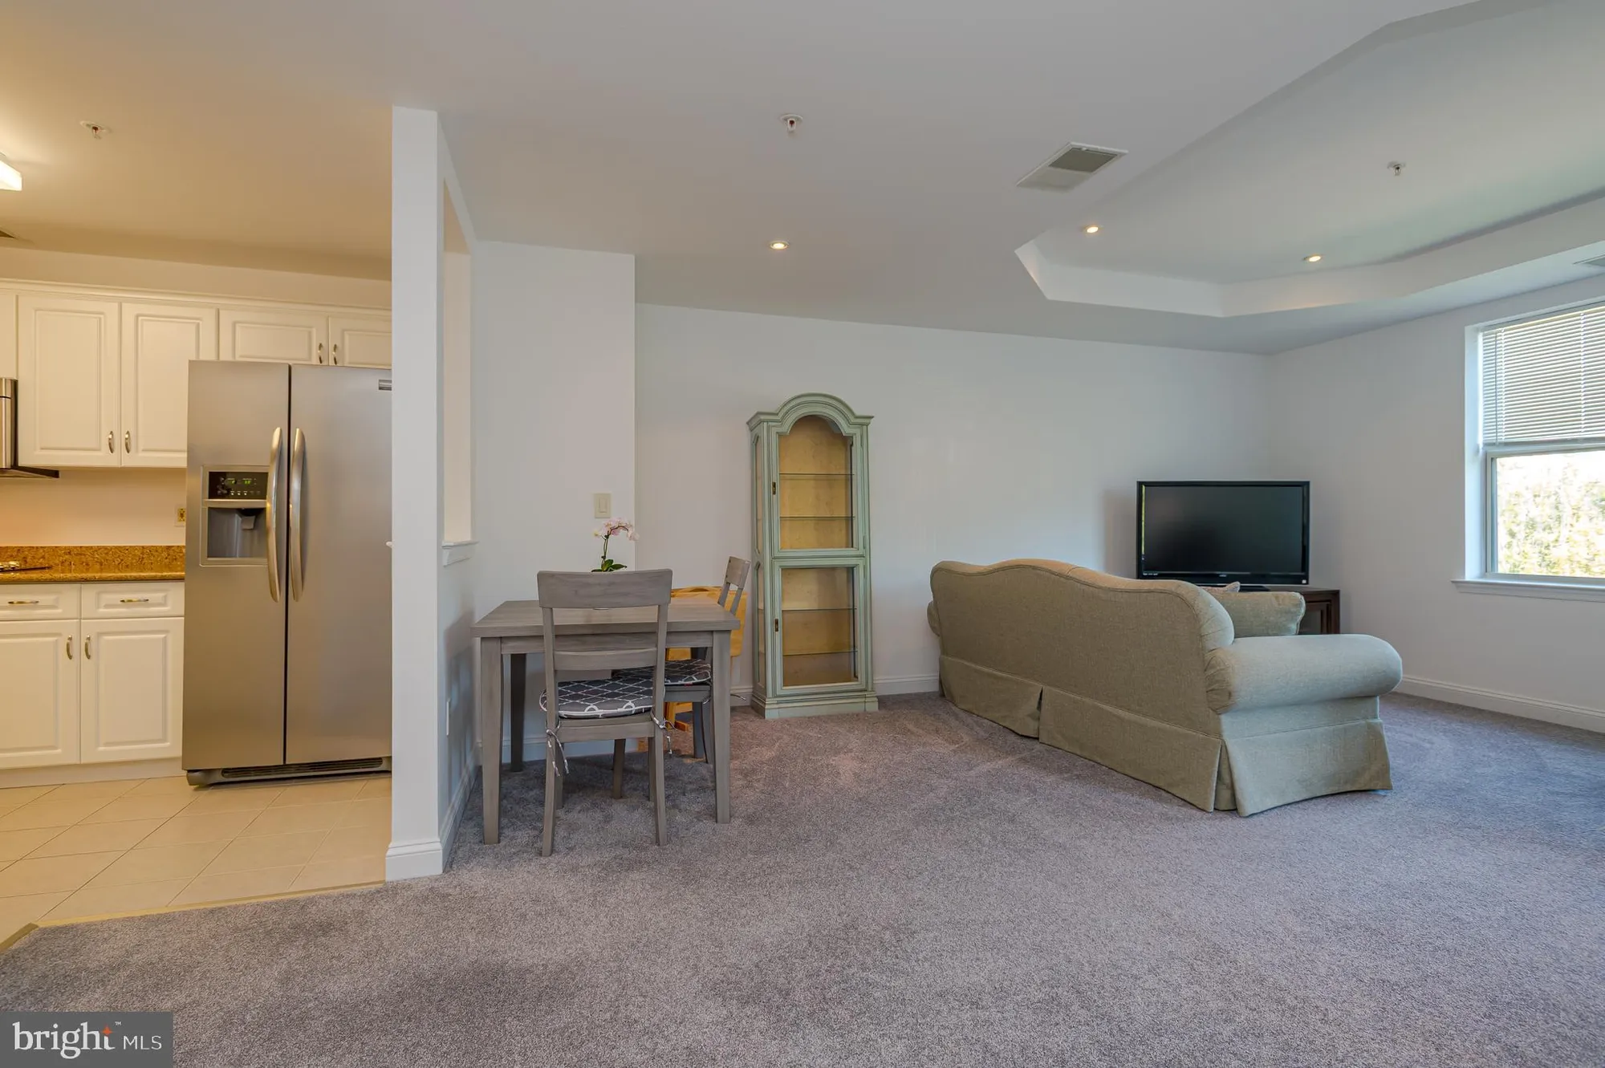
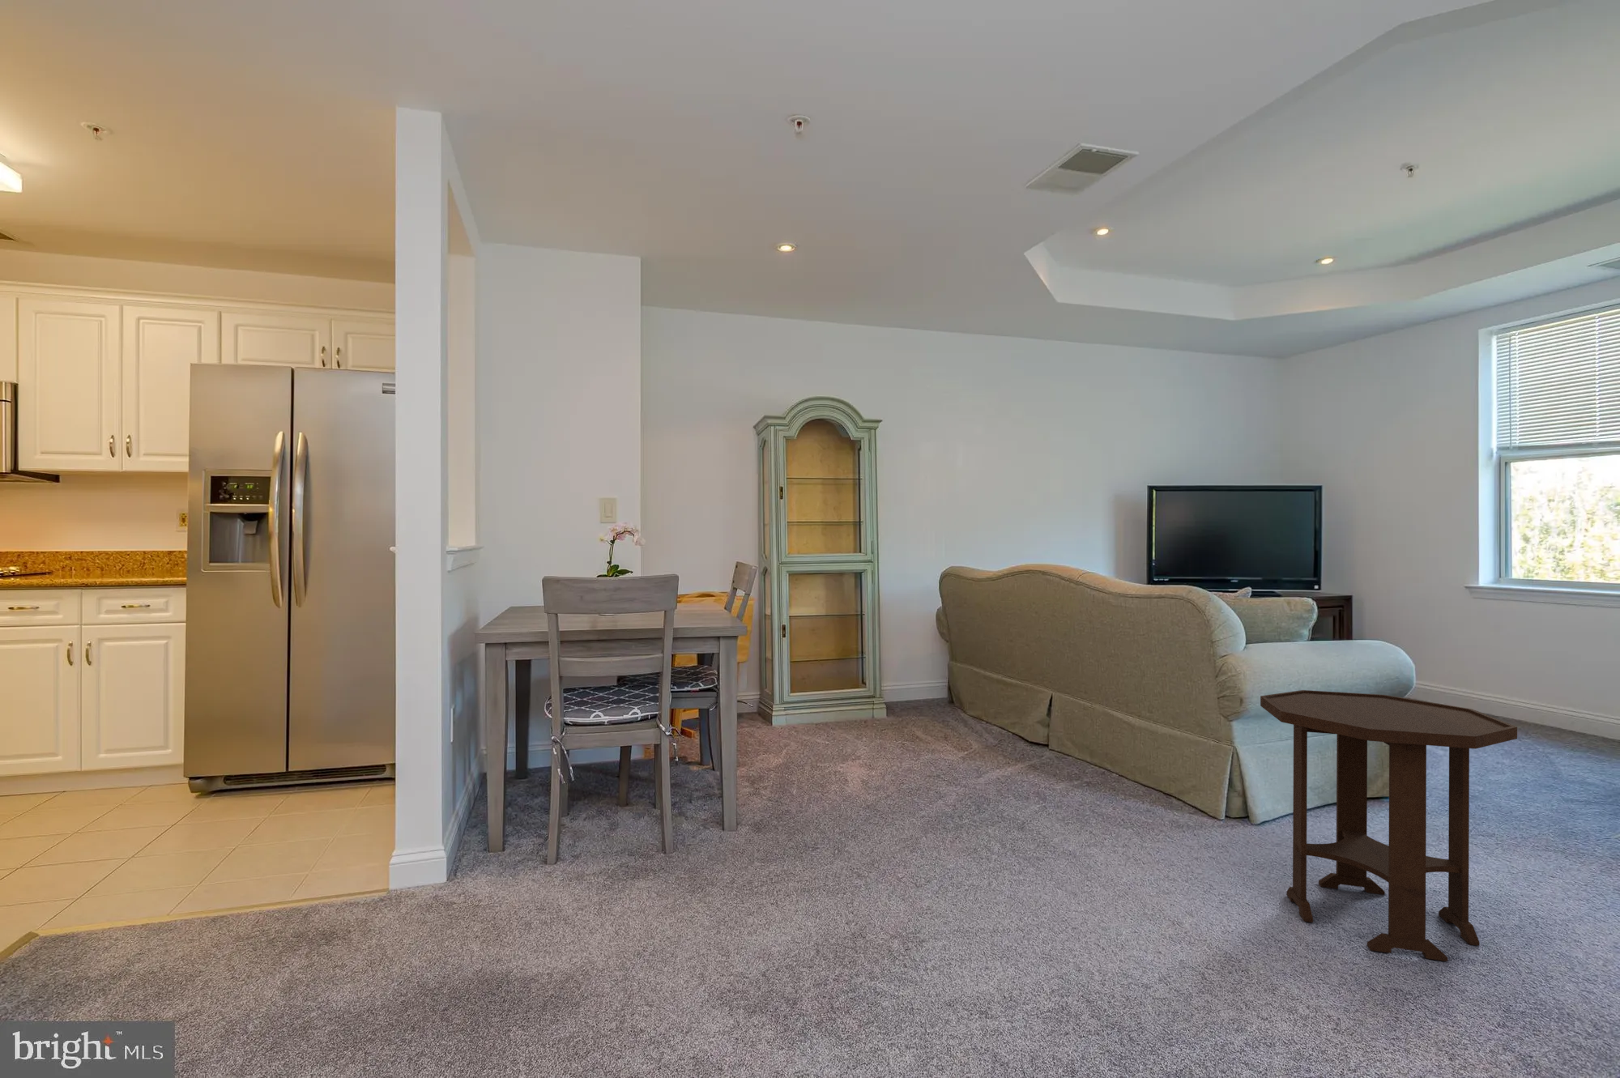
+ side table [1259,689,1518,962]
